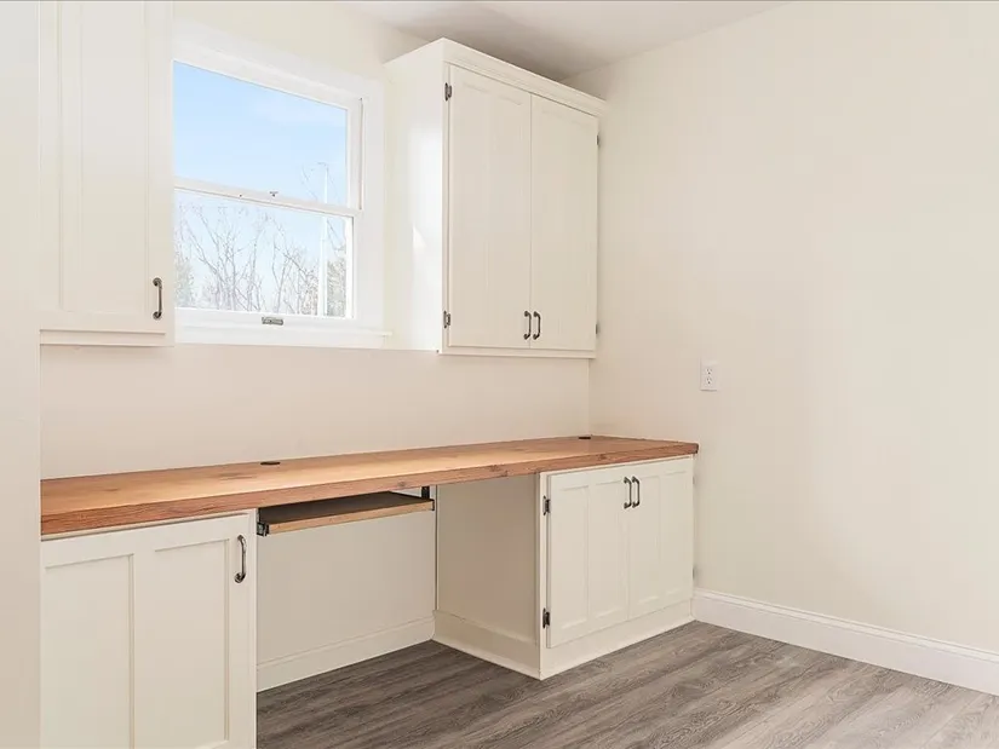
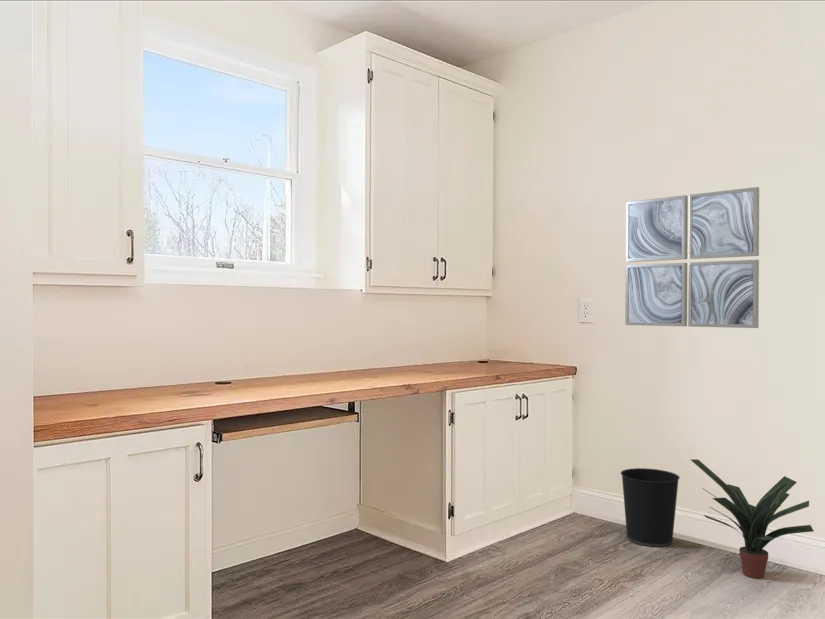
+ wall art [624,186,760,329]
+ wastebasket [620,467,681,548]
+ potted plant [690,458,815,579]
